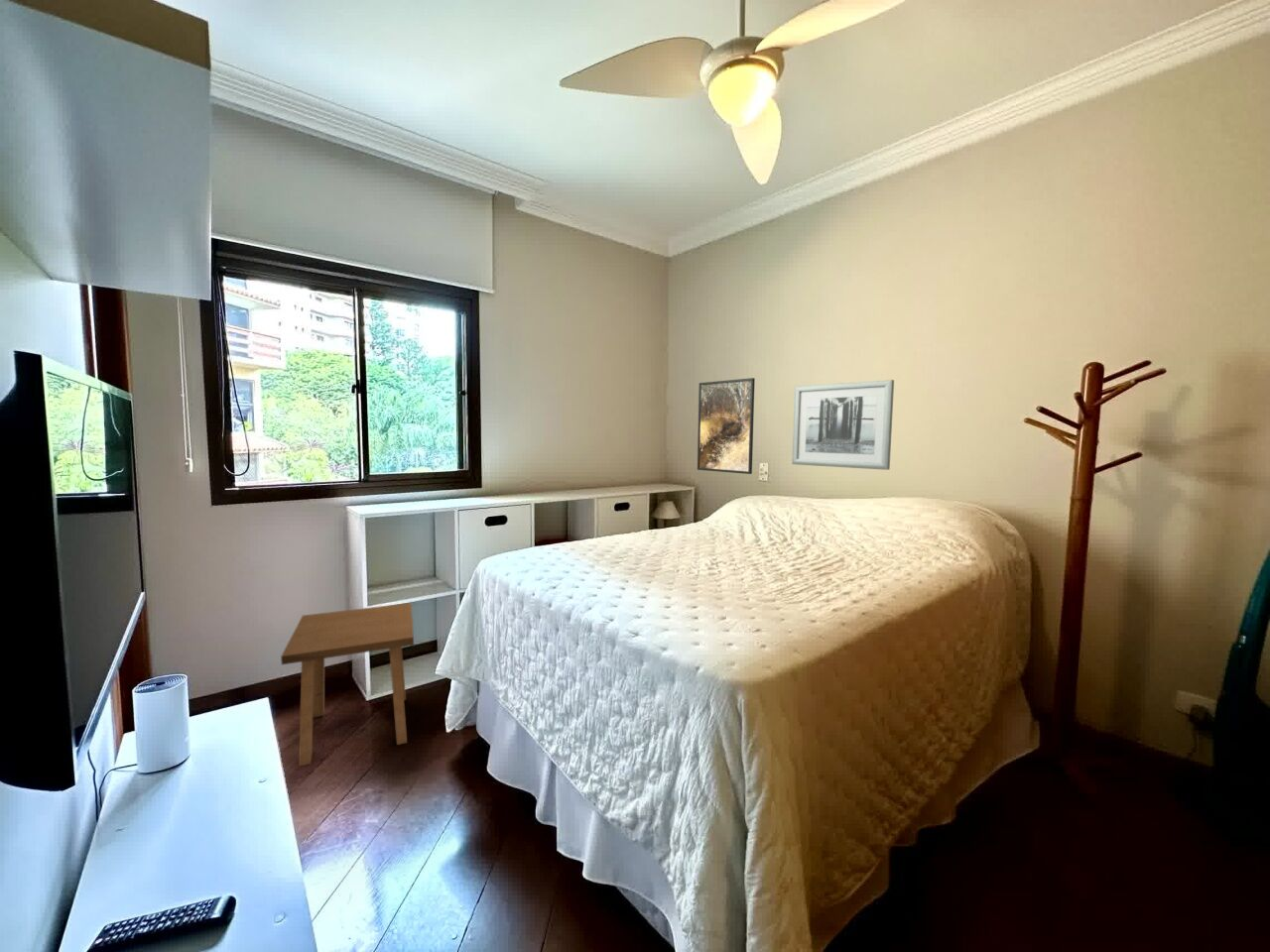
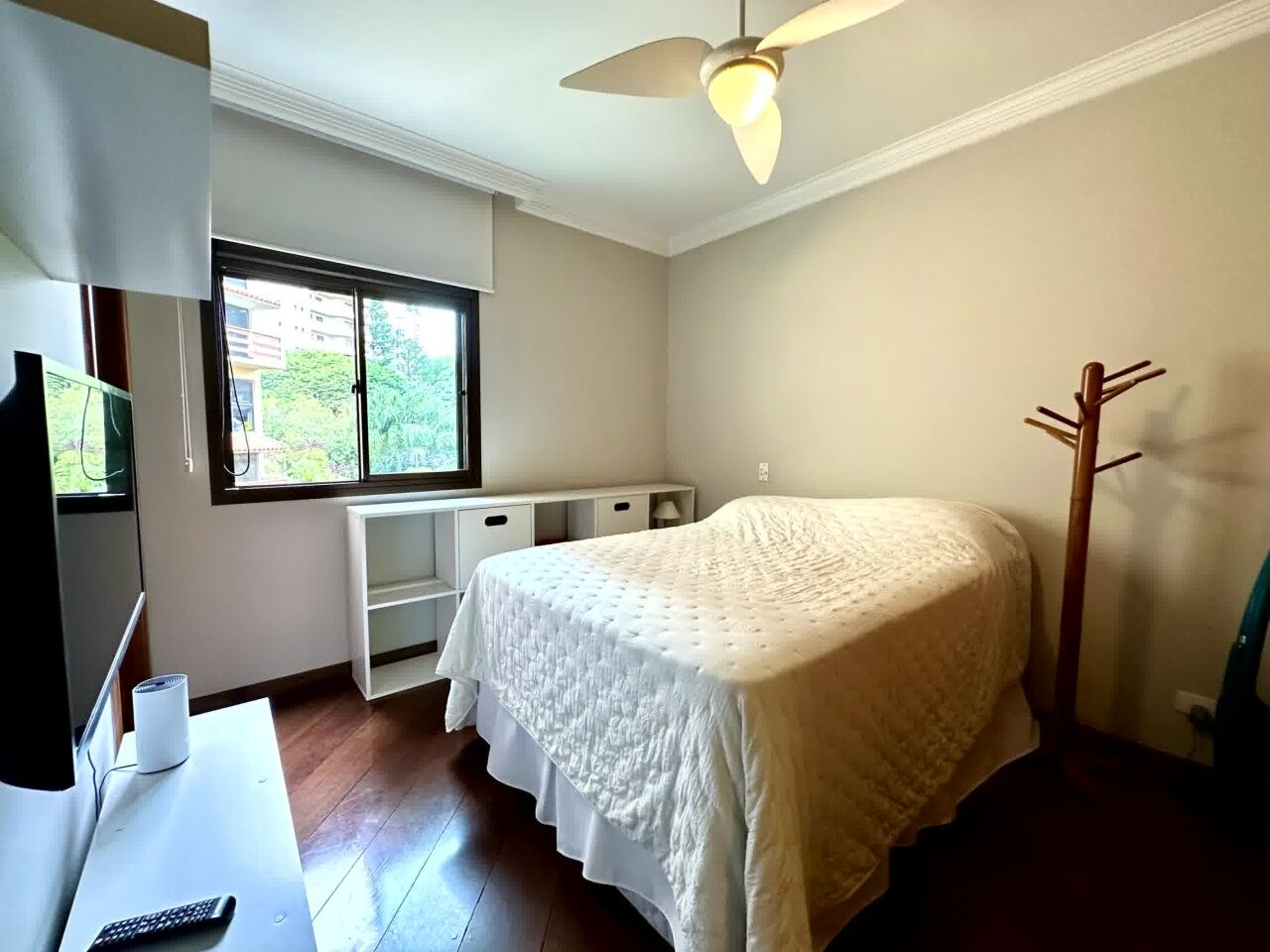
- stool [280,602,415,767]
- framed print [697,377,756,475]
- wall art [791,379,895,471]
